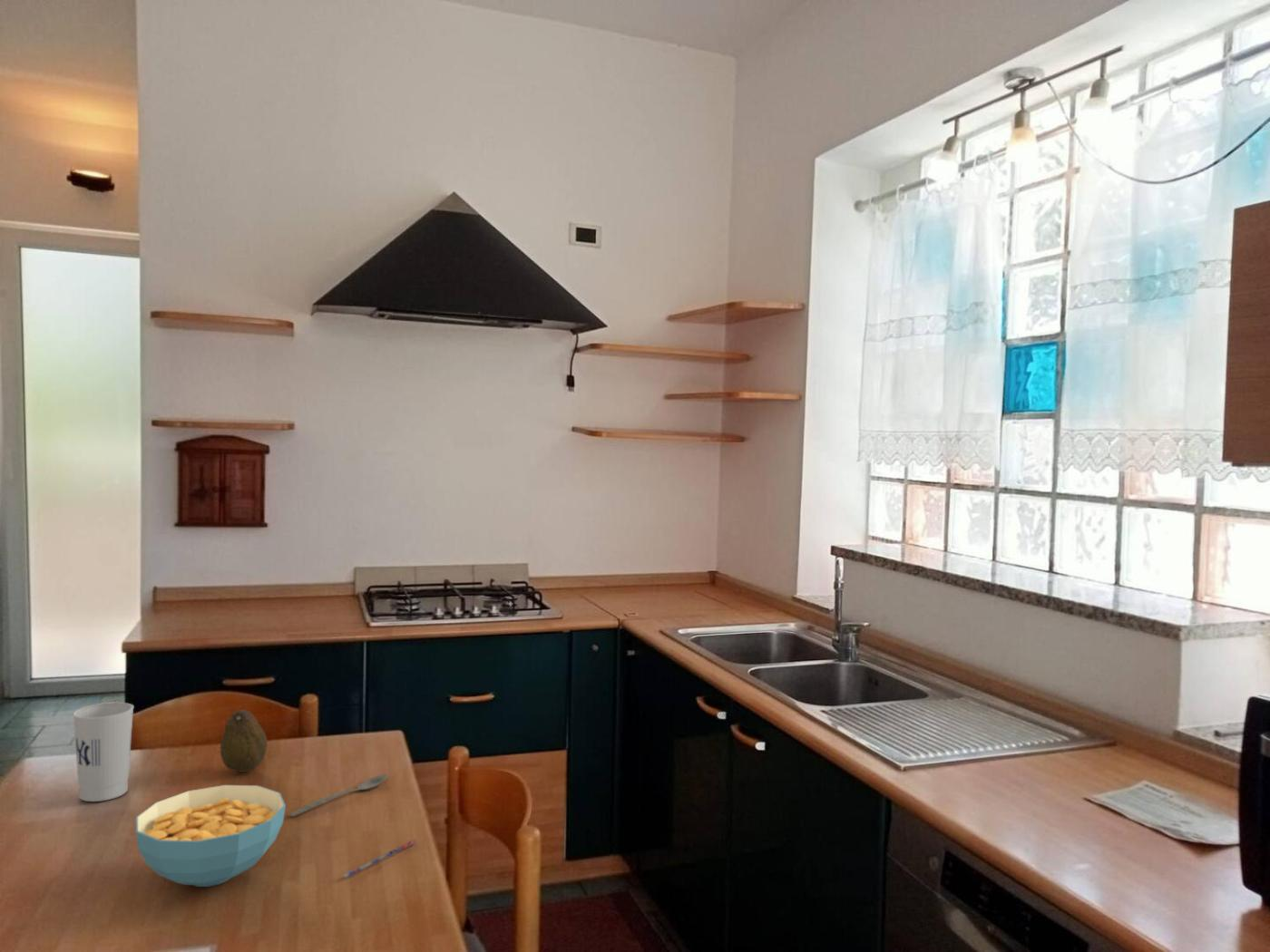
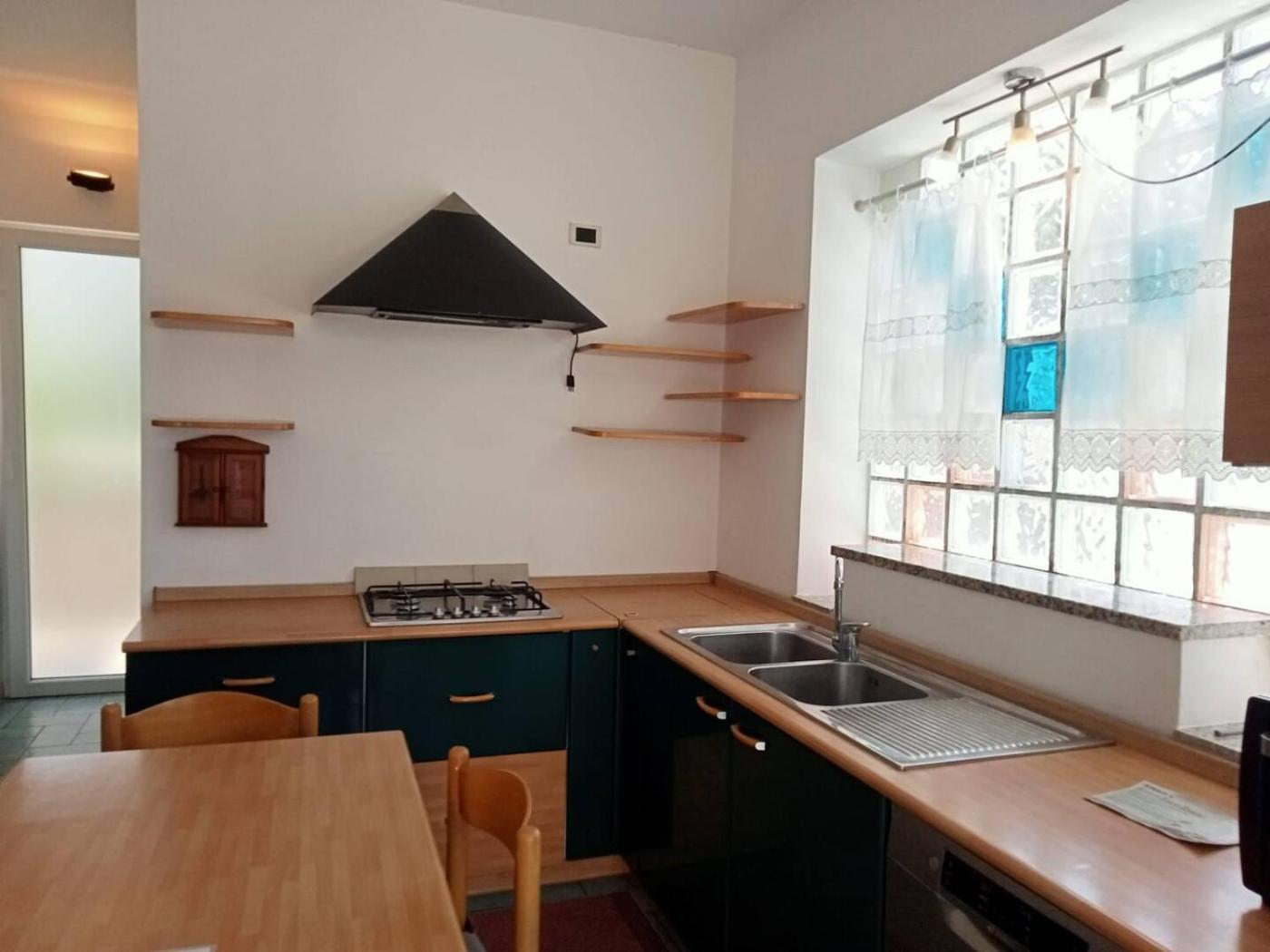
- cup [73,702,134,802]
- pen [341,839,418,879]
- spoon [288,773,388,818]
- fruit [220,709,269,773]
- cereal bowl [135,784,287,888]
